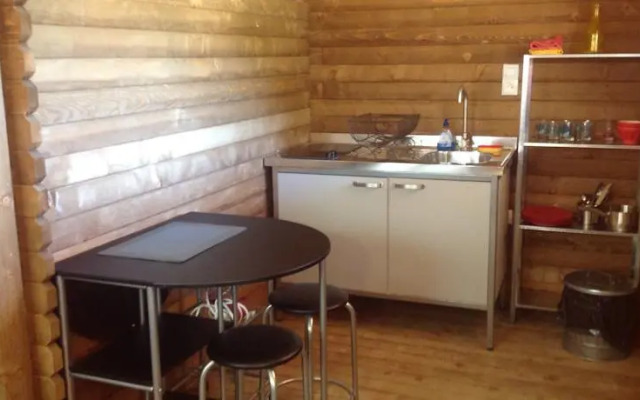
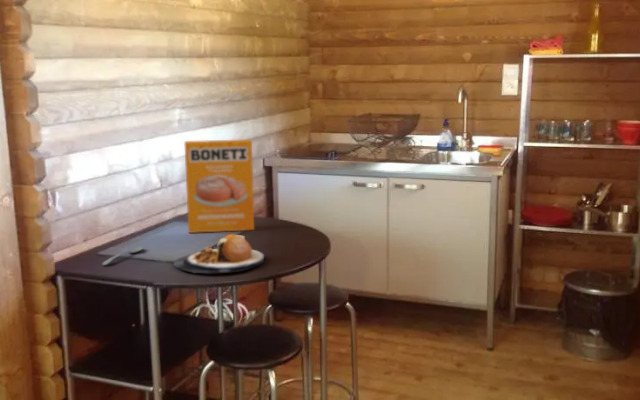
+ cereal box [183,138,255,234]
+ plate [173,233,265,274]
+ spoon [101,246,145,266]
